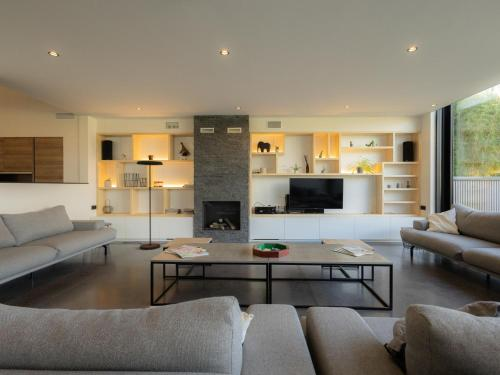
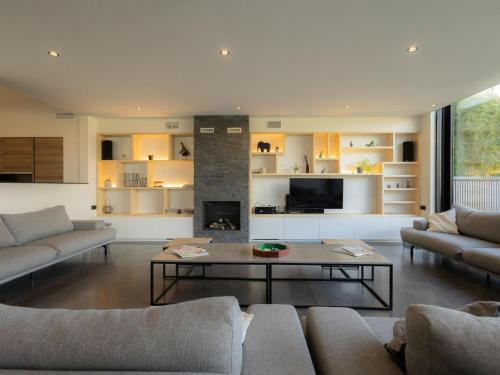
- floor lamp [122,160,164,251]
